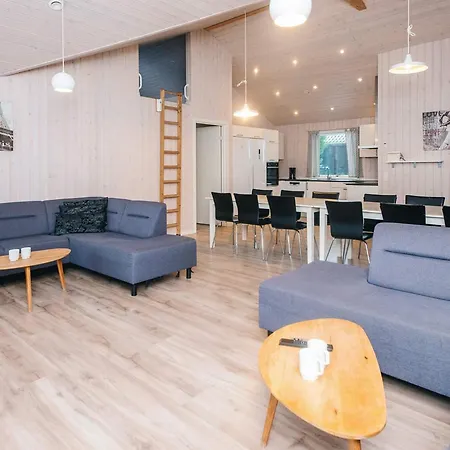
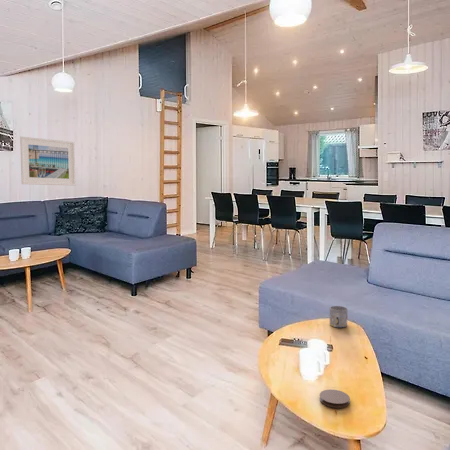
+ coaster [319,388,351,409]
+ mug [329,305,348,328]
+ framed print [19,136,77,186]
